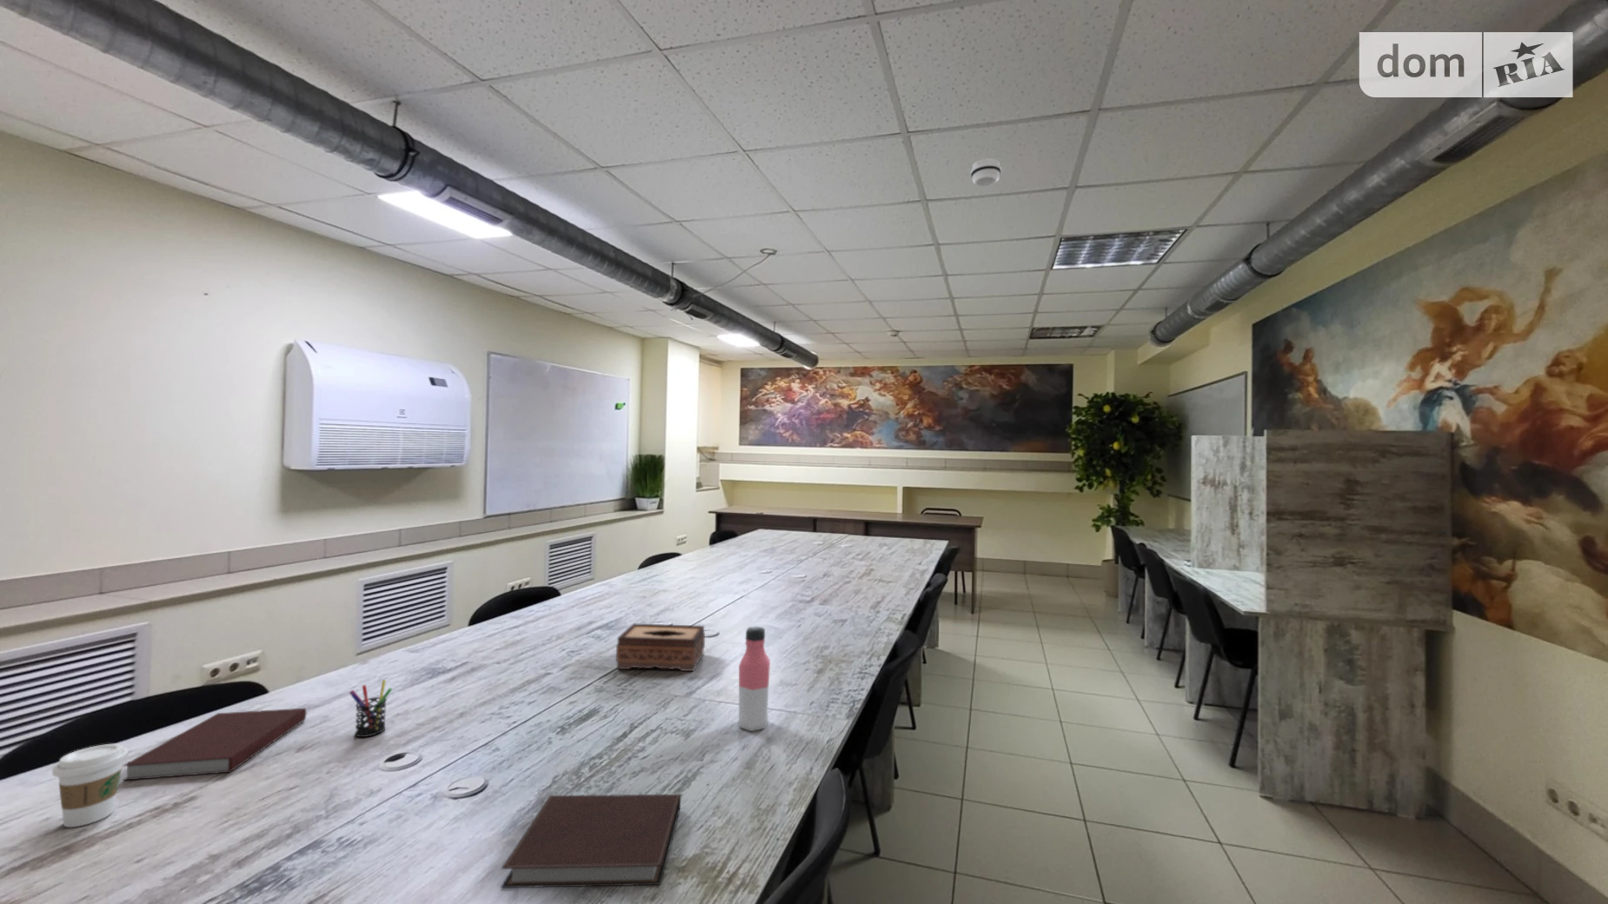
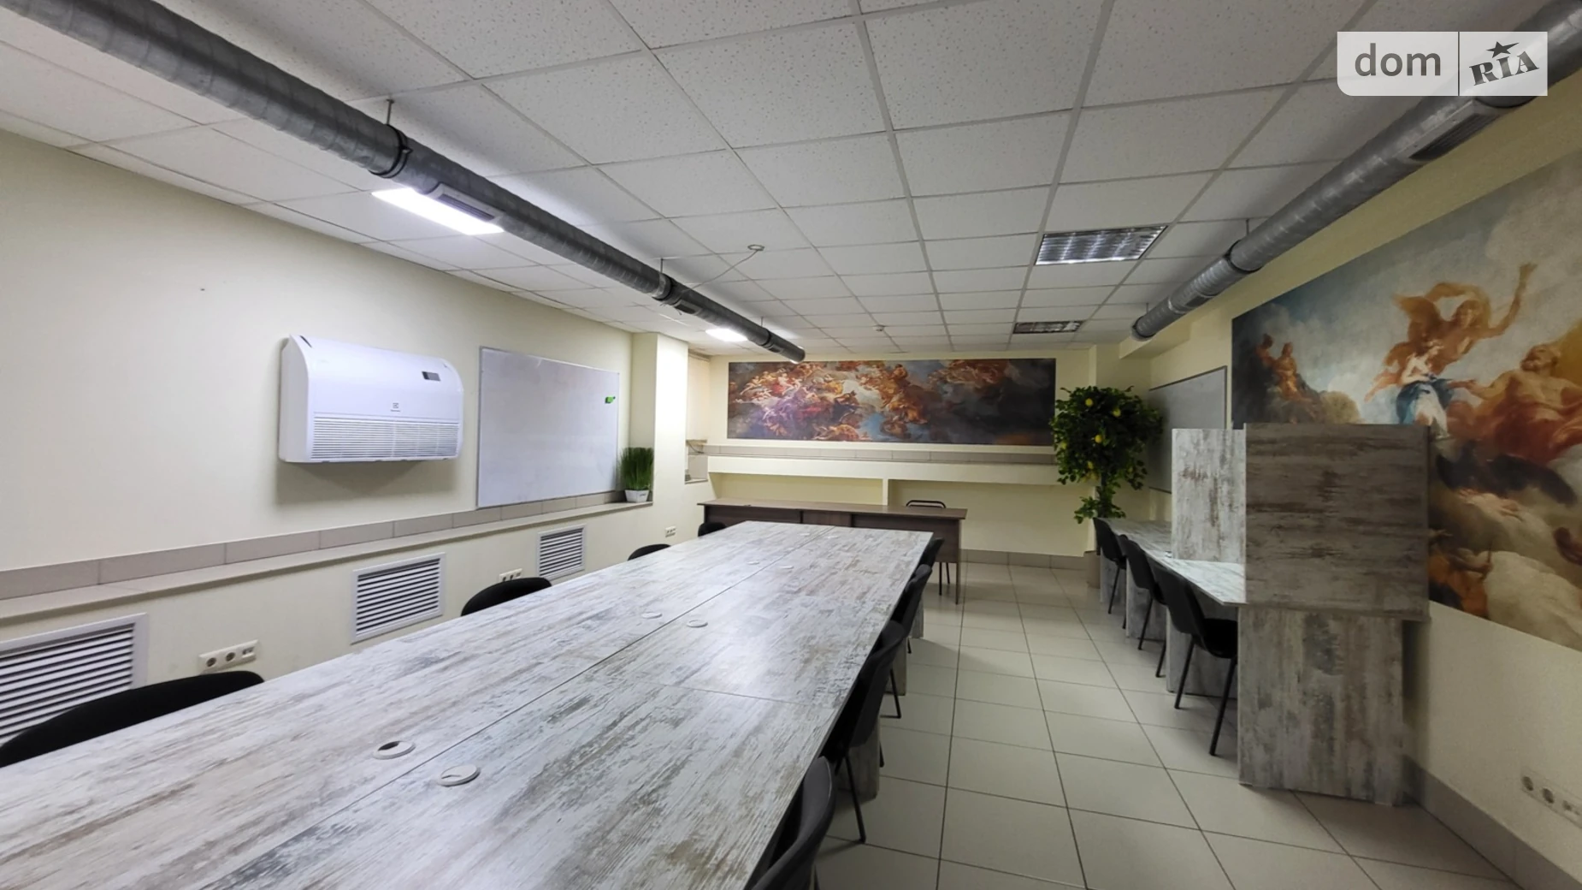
- notebook [500,794,681,889]
- tissue box [615,623,706,672]
- notebook [120,708,307,781]
- water bottle [737,626,771,732]
- coffee cup [51,743,129,828]
- pen holder [349,679,393,738]
- smoke detector [970,158,1002,188]
